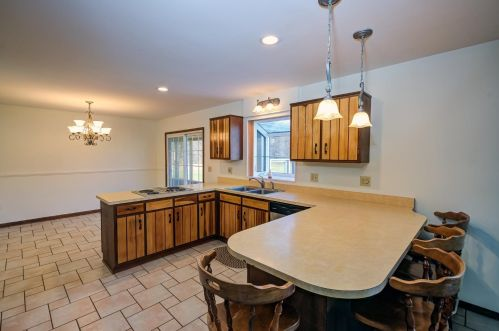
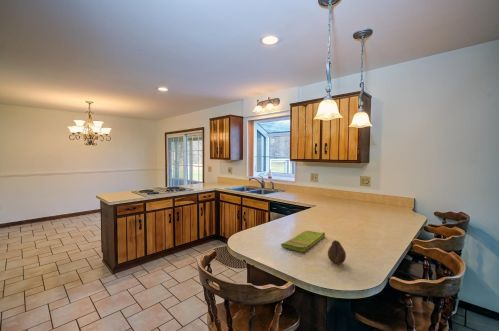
+ fruit [327,239,347,265]
+ dish towel [280,230,326,253]
